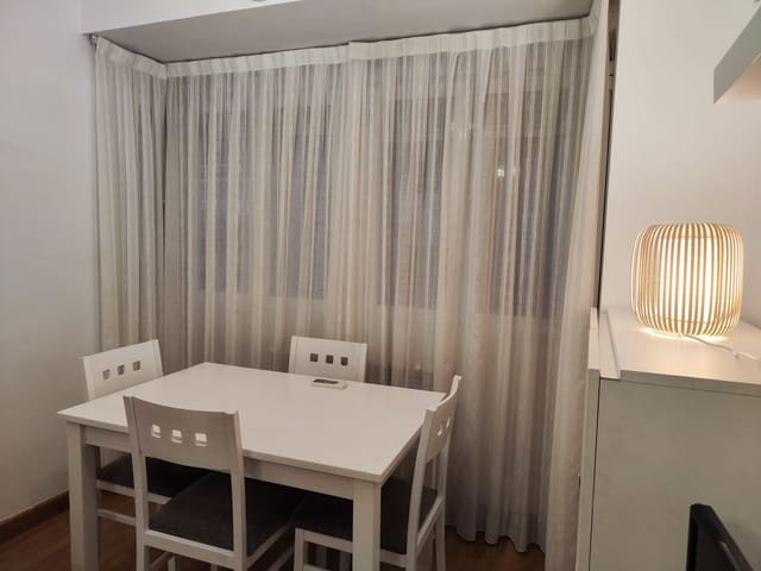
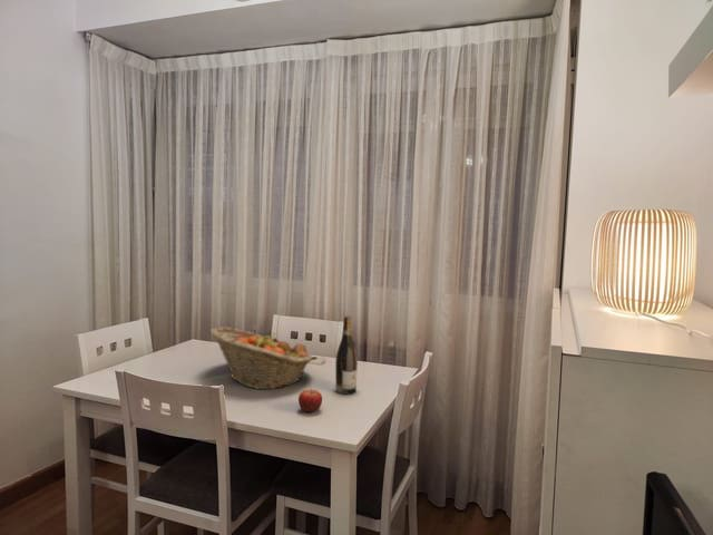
+ fruit basket [209,325,314,390]
+ fruit [297,388,323,414]
+ wine bottle [334,315,359,396]
